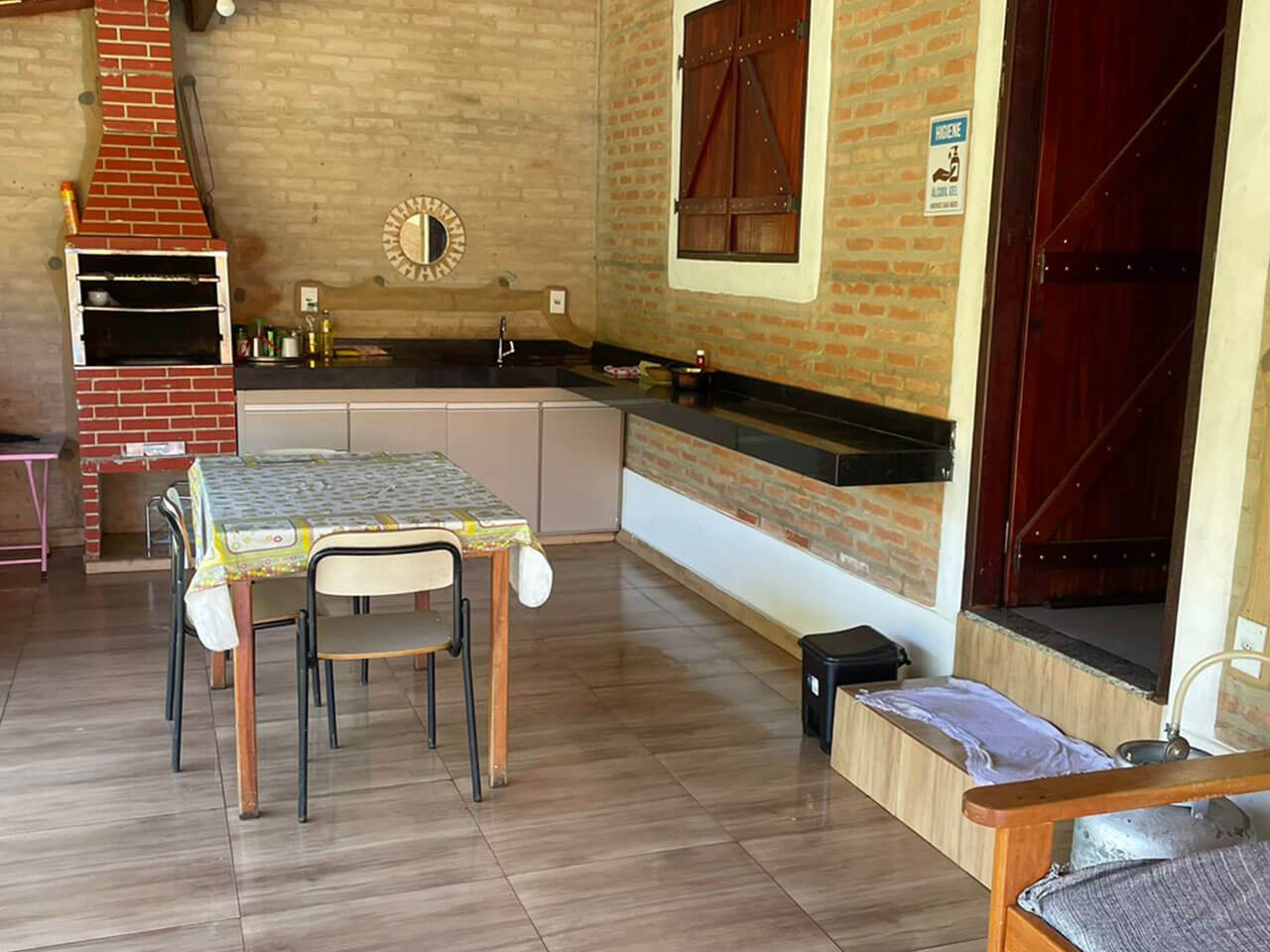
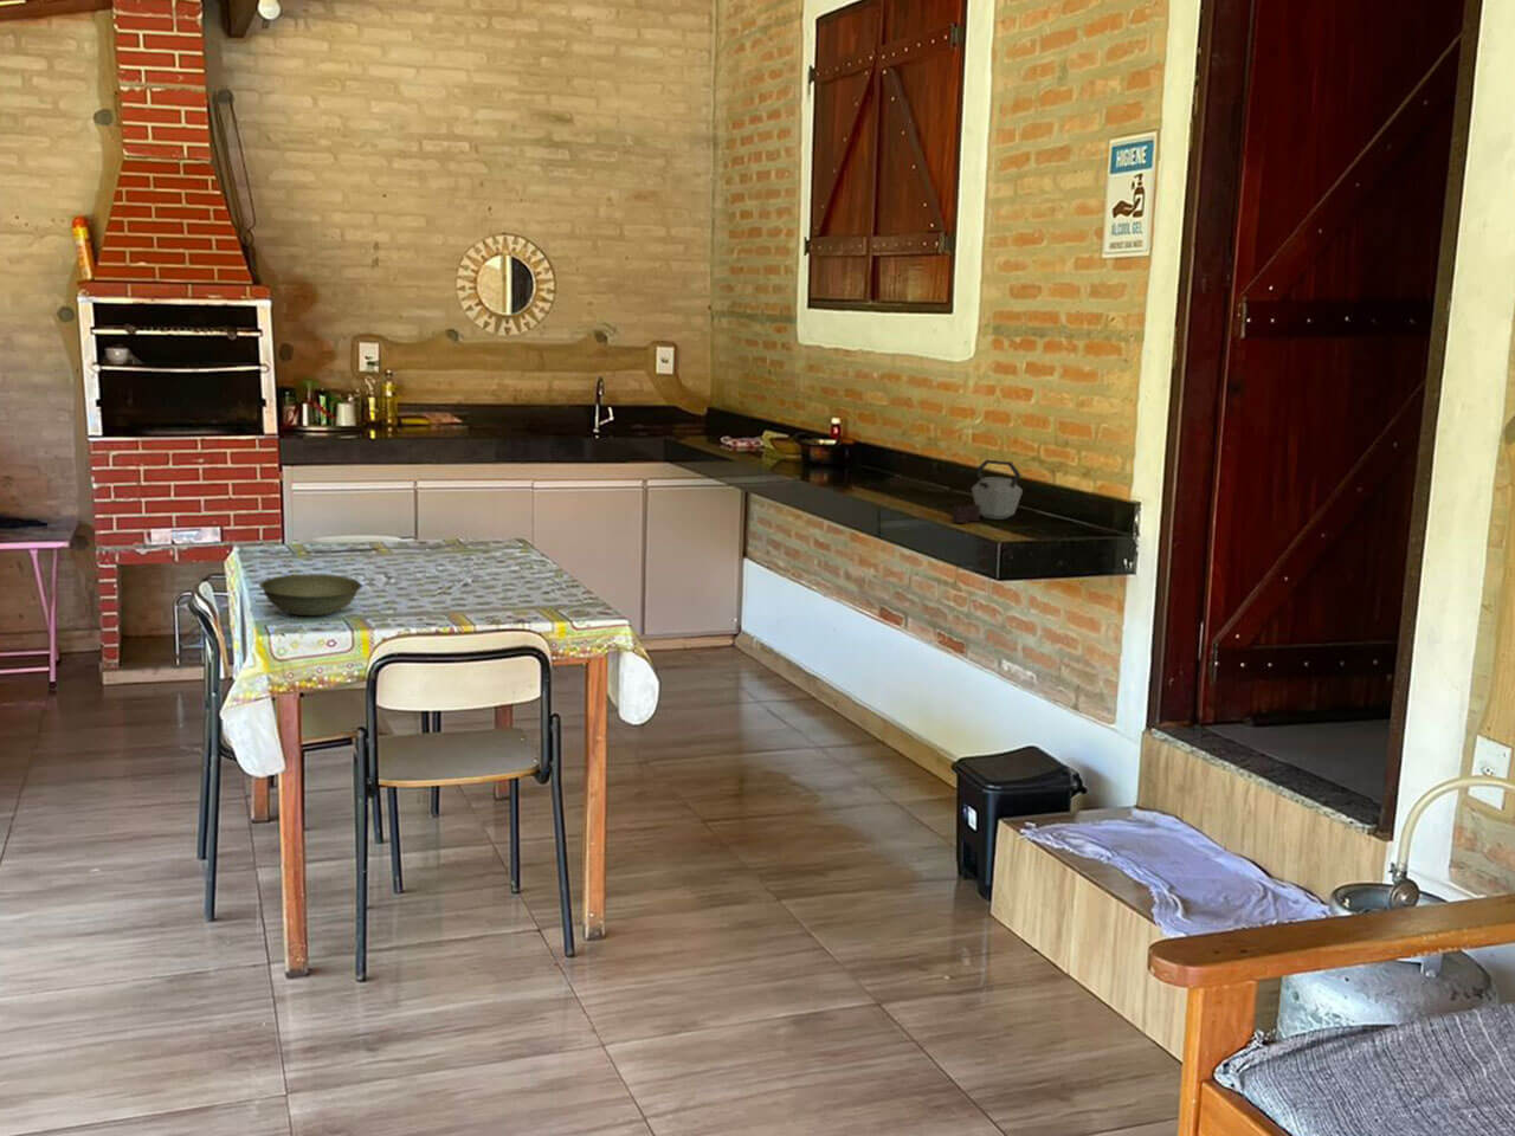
+ bowl [258,573,364,617]
+ kettle [952,458,1024,524]
